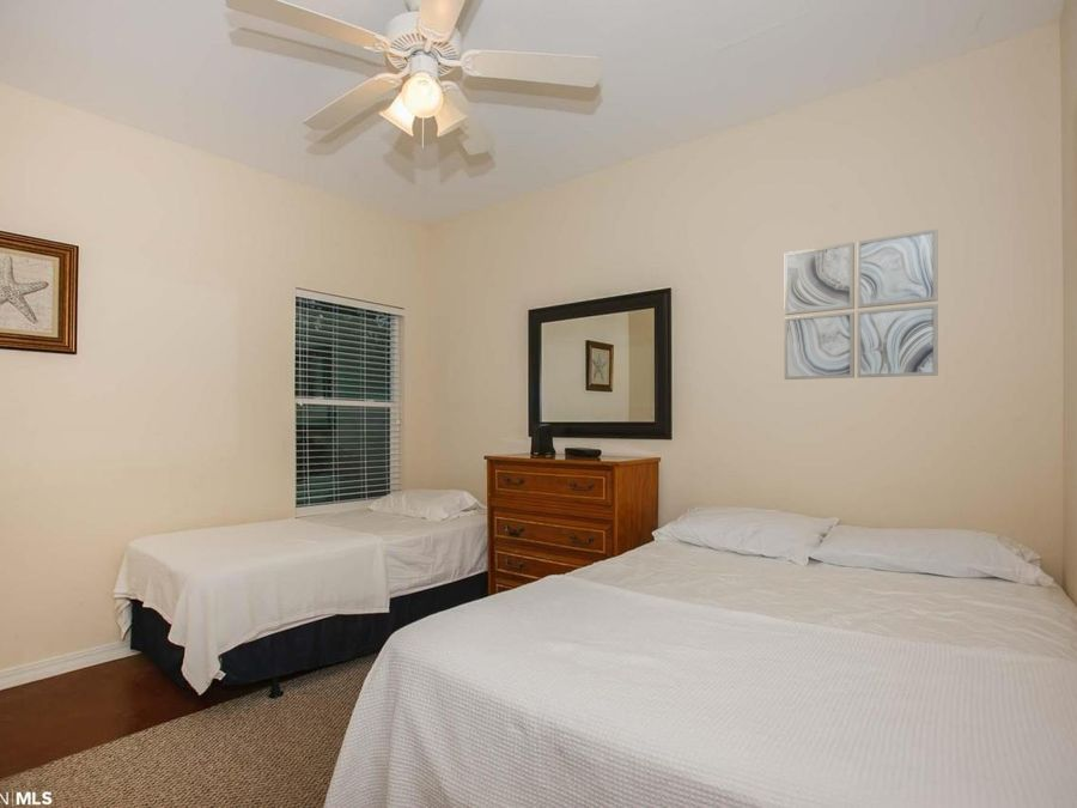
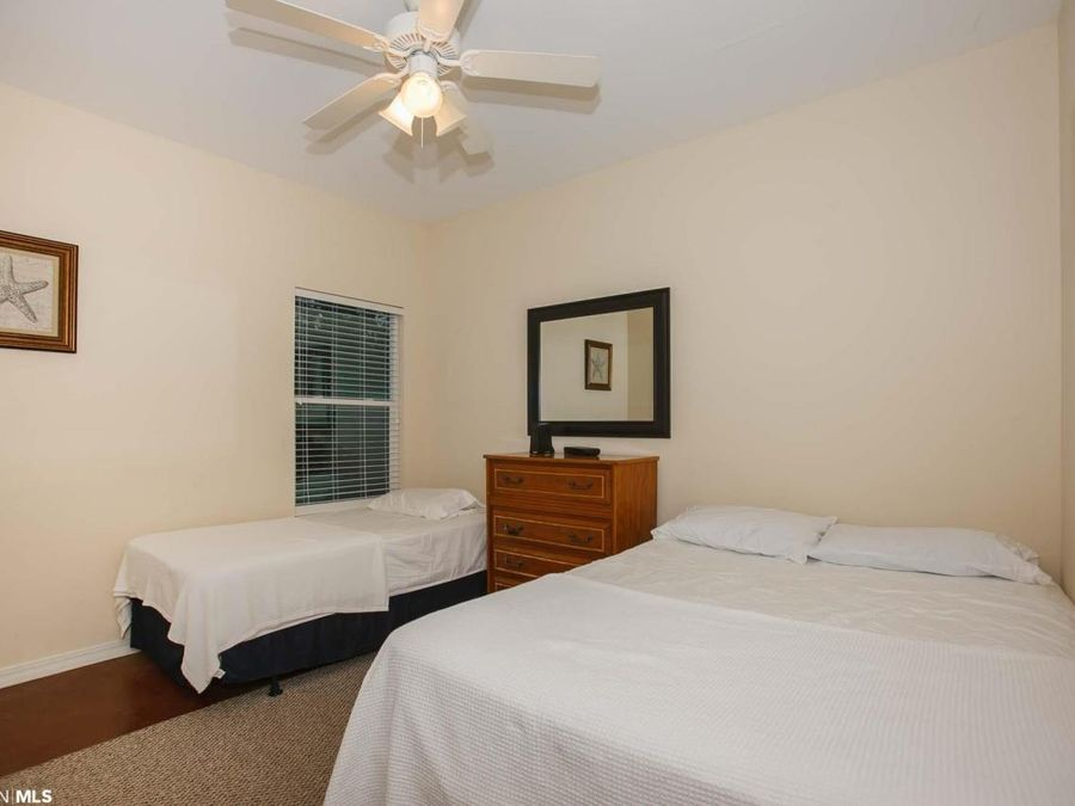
- wall art [784,227,939,381]
